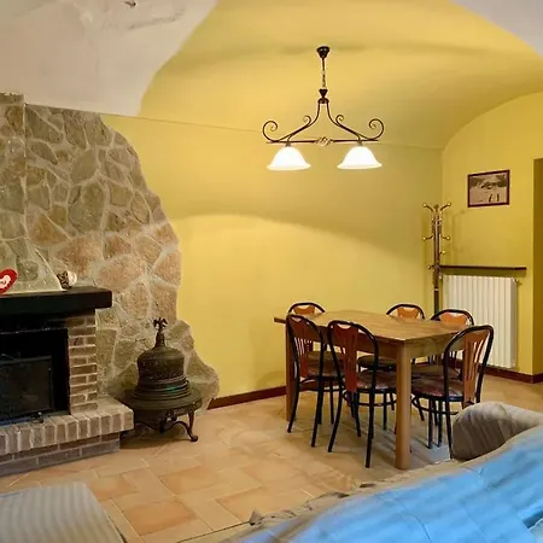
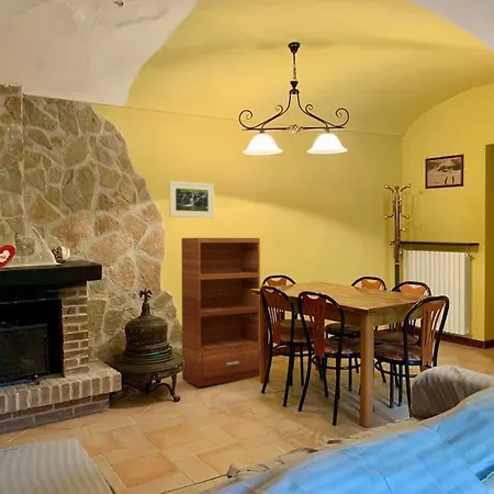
+ bookshelf [180,237,261,388]
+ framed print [168,180,215,220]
